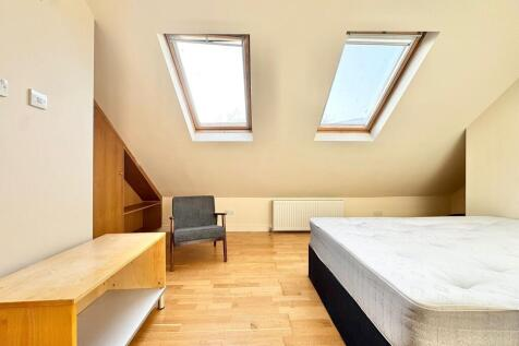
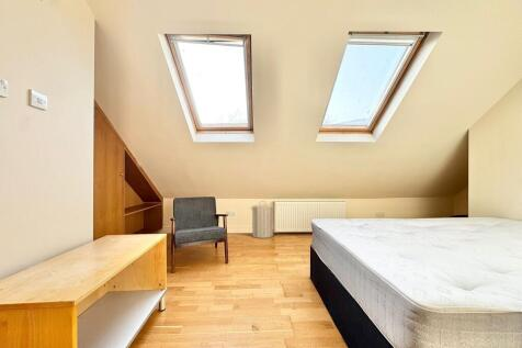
+ laundry hamper [249,200,276,239]
